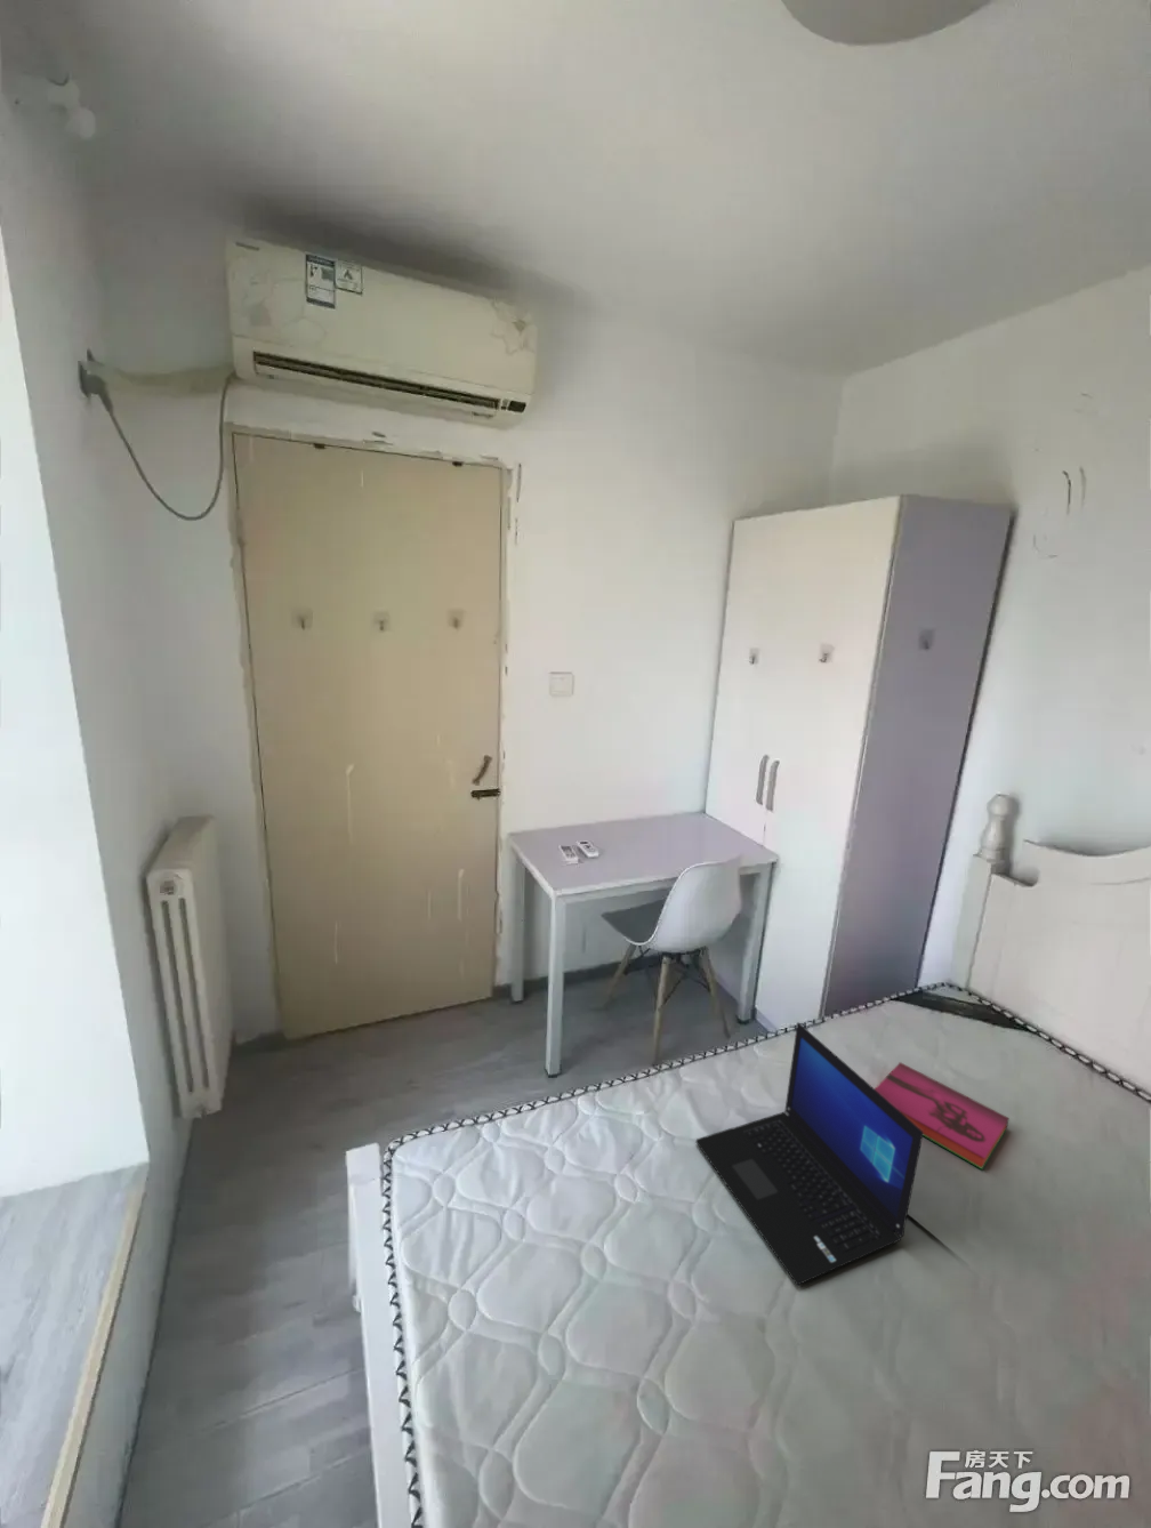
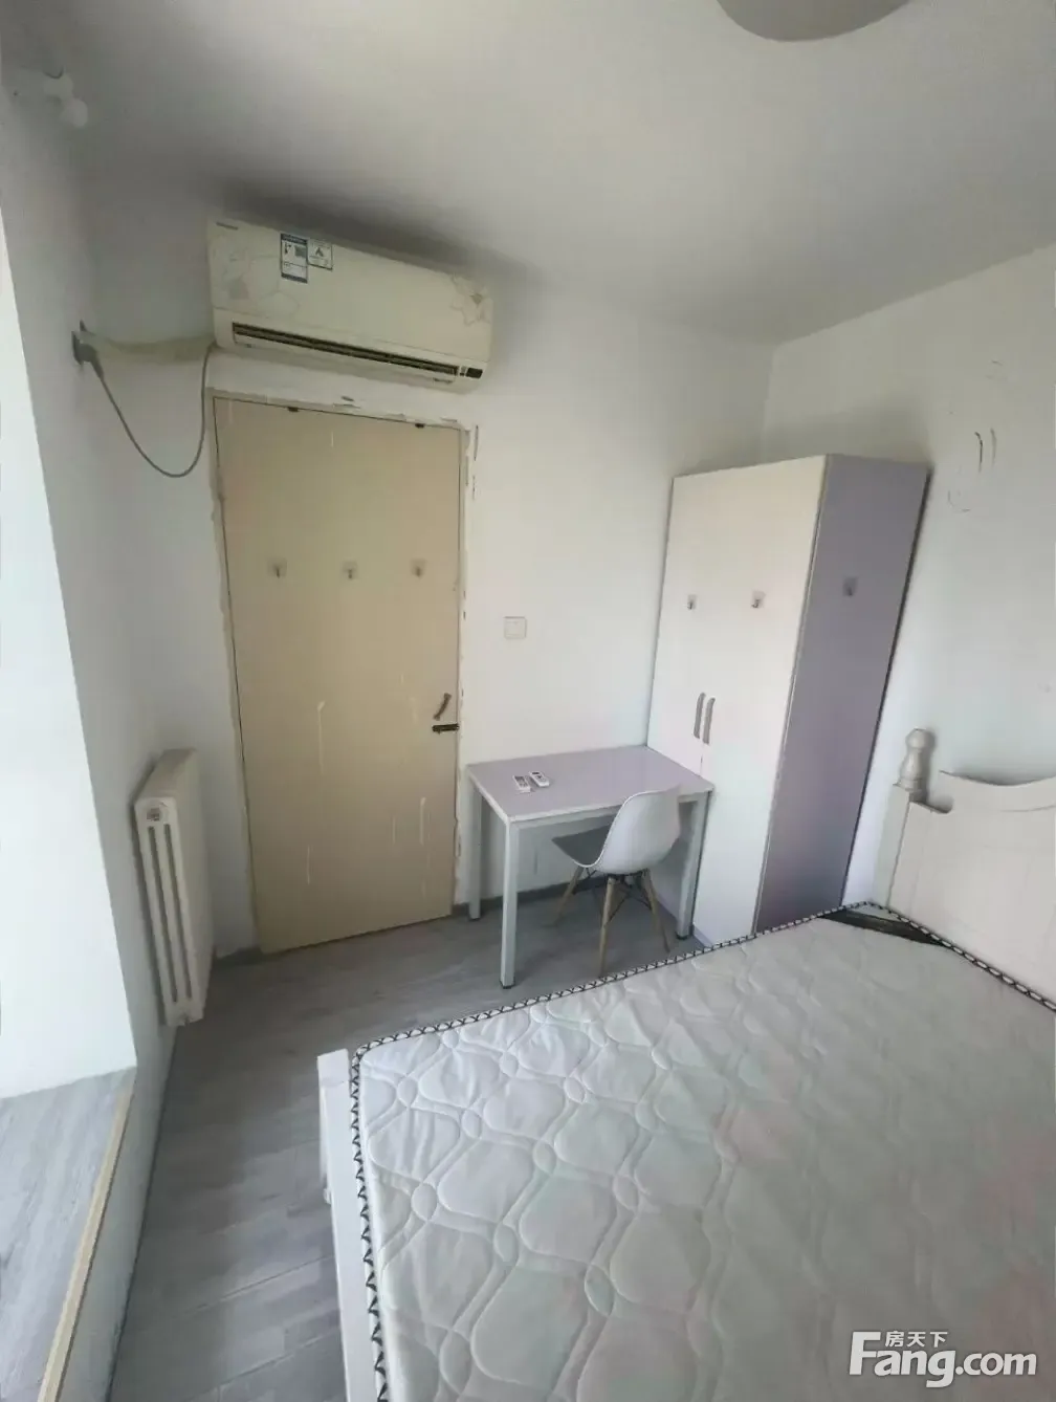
- hardback book [874,1061,1011,1170]
- laptop [694,1021,924,1286]
